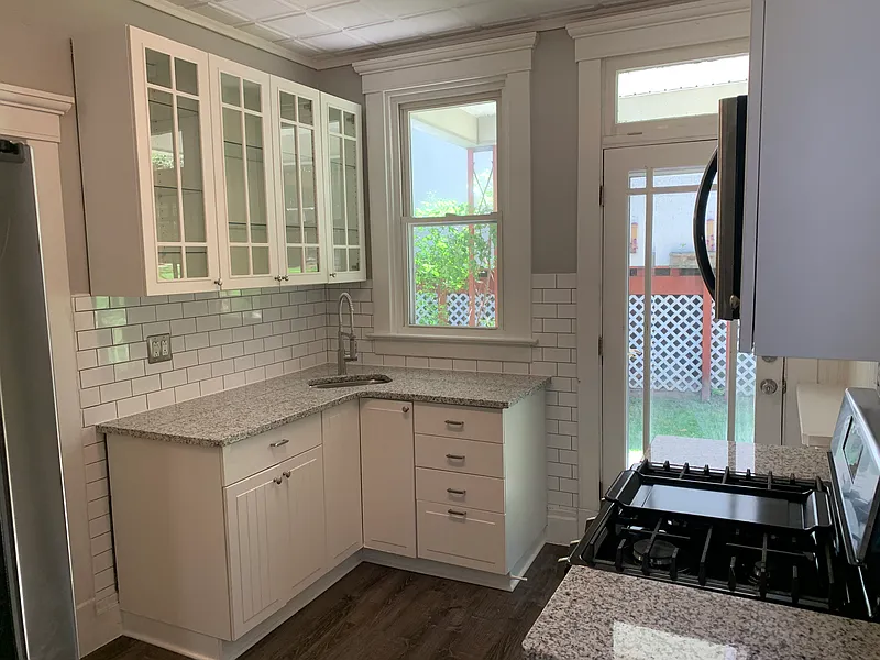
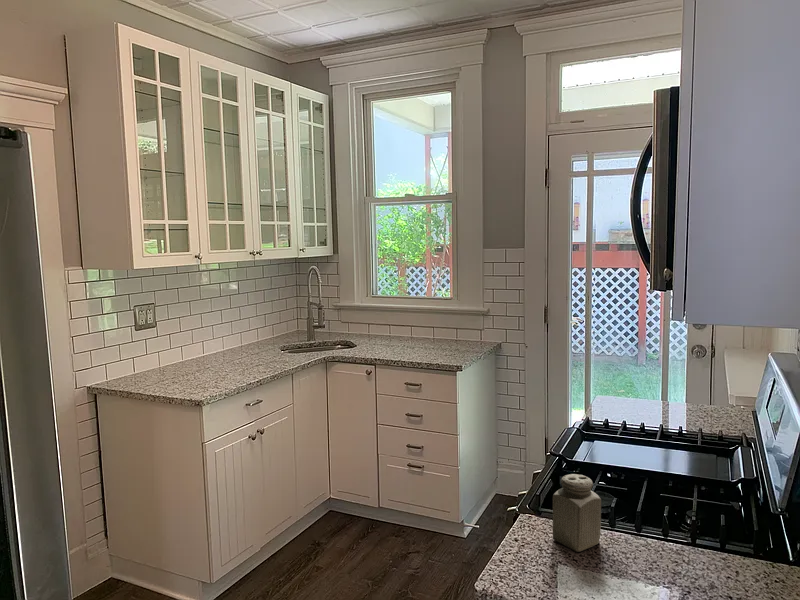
+ salt shaker [552,473,602,553]
